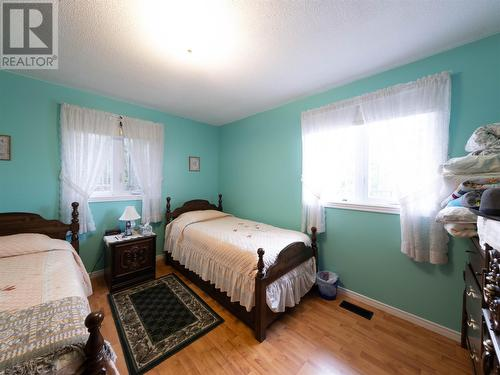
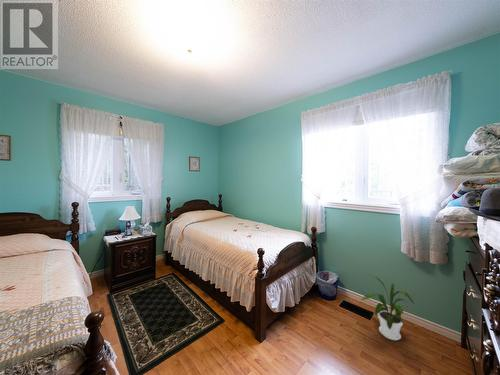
+ house plant [360,274,416,341]
